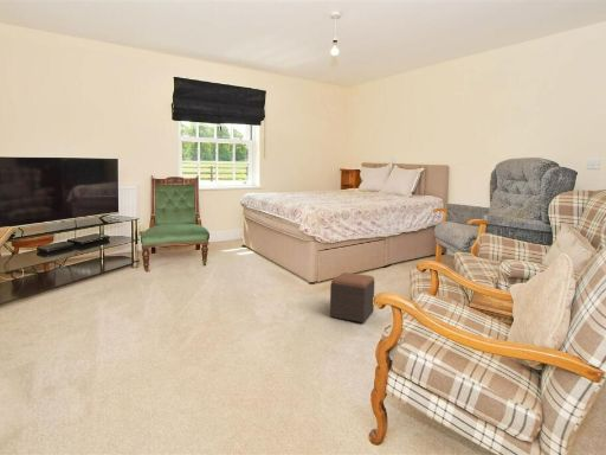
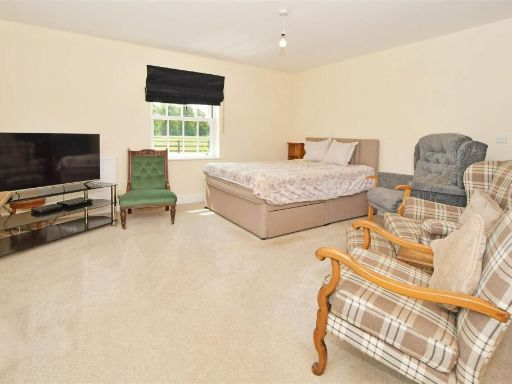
- footstool [329,271,375,323]
